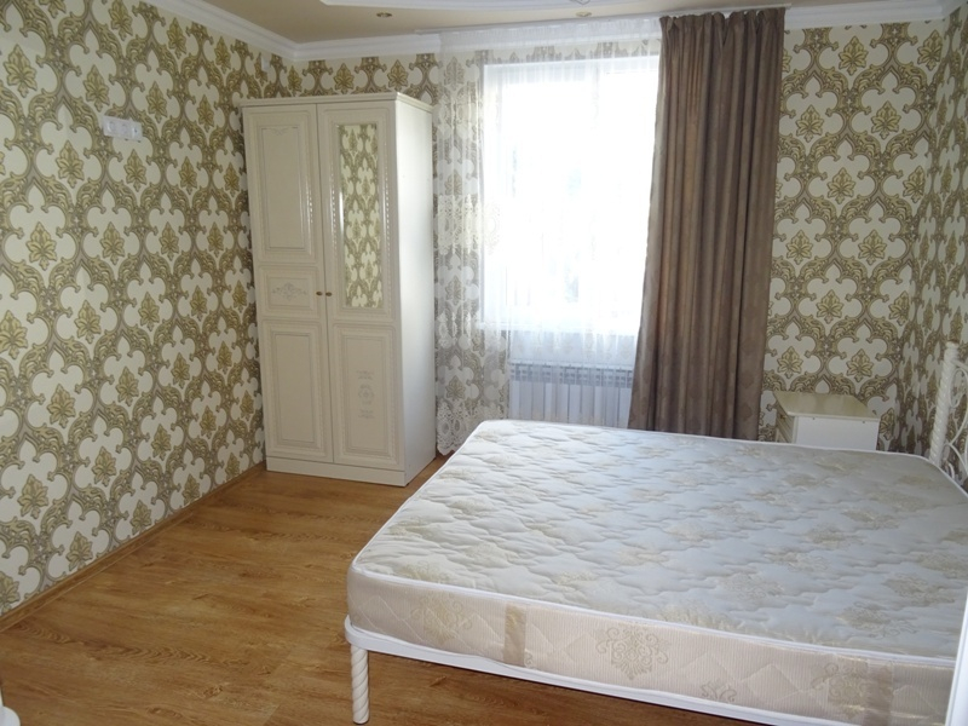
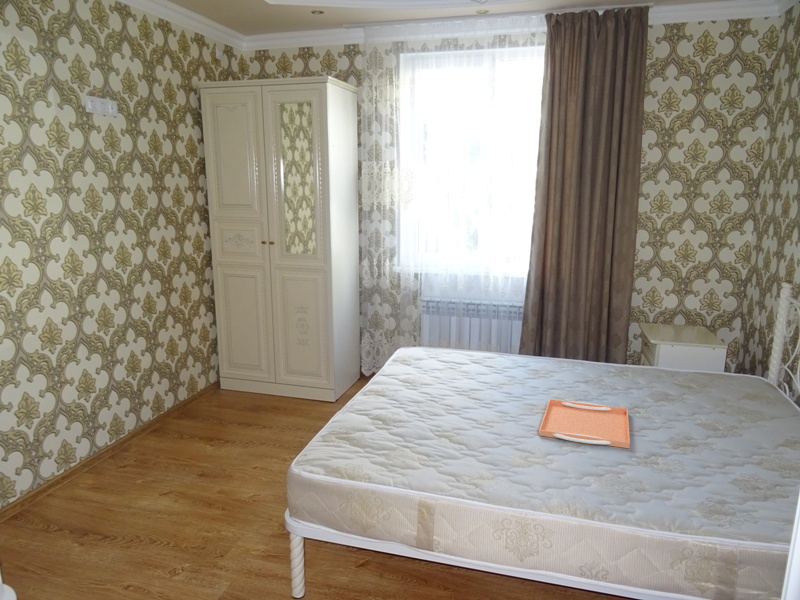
+ serving tray [538,398,631,449]
